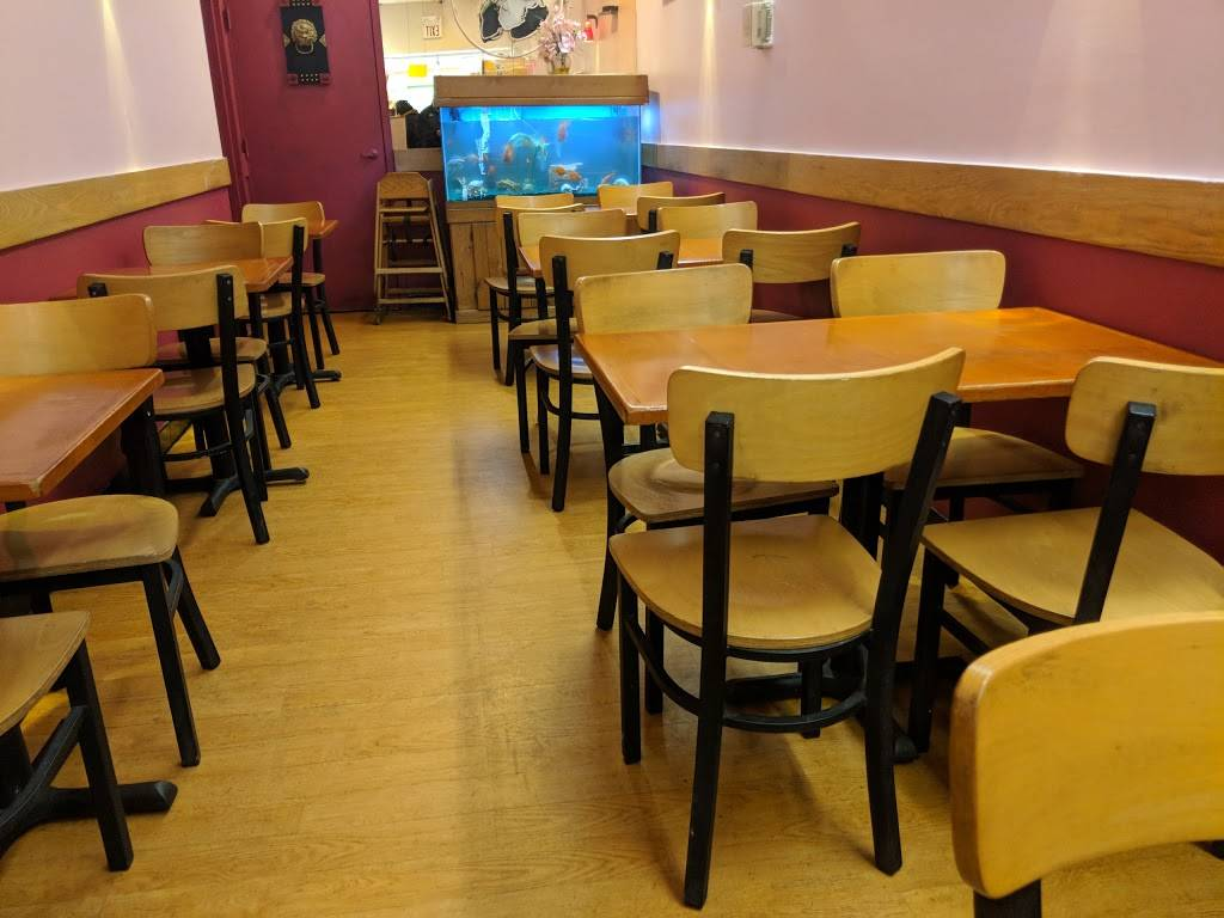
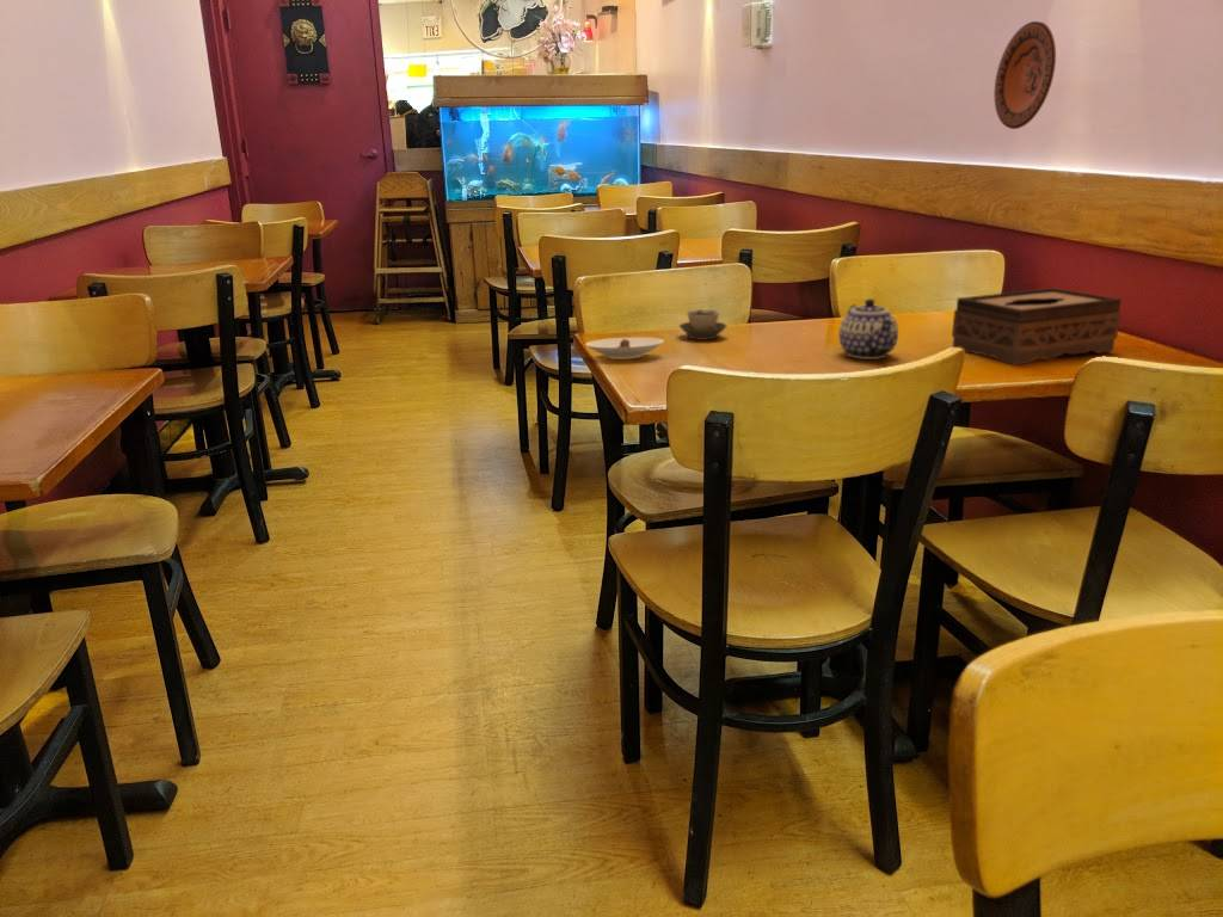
+ teapot [837,297,899,361]
+ saucer [585,337,665,361]
+ decorative plate [994,20,1057,130]
+ tissue box [951,287,1123,367]
+ cup [678,308,727,341]
